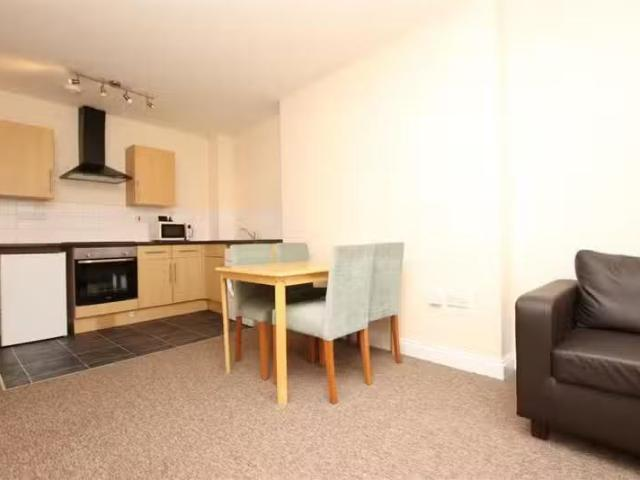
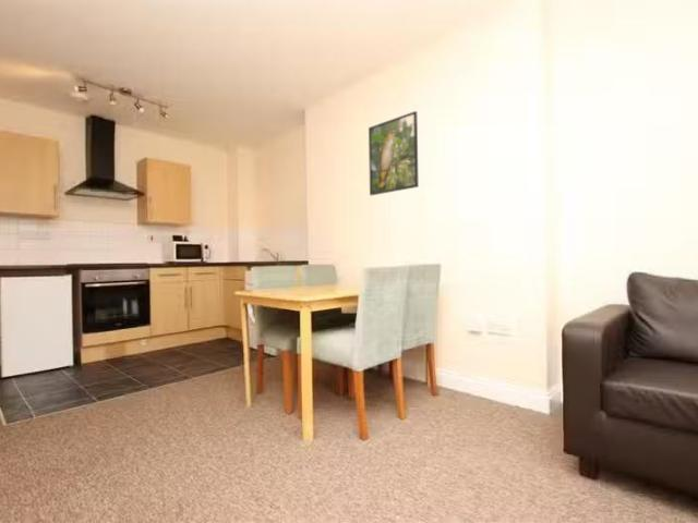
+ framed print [368,110,420,196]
